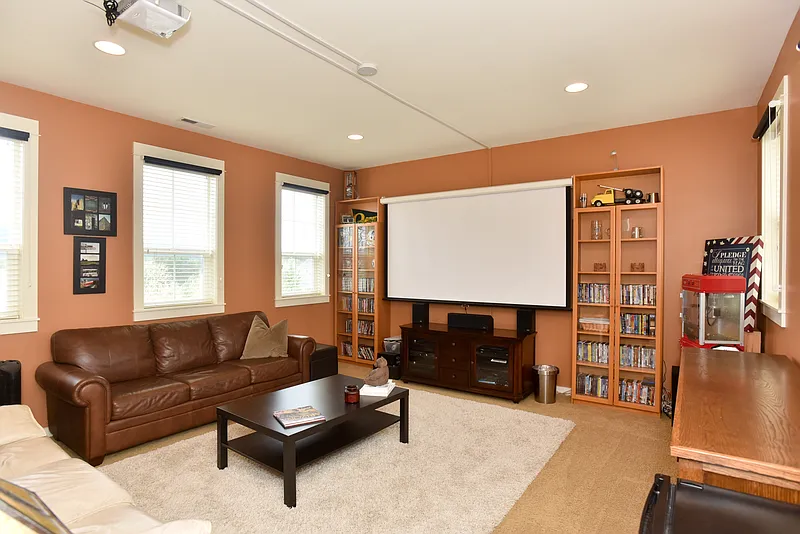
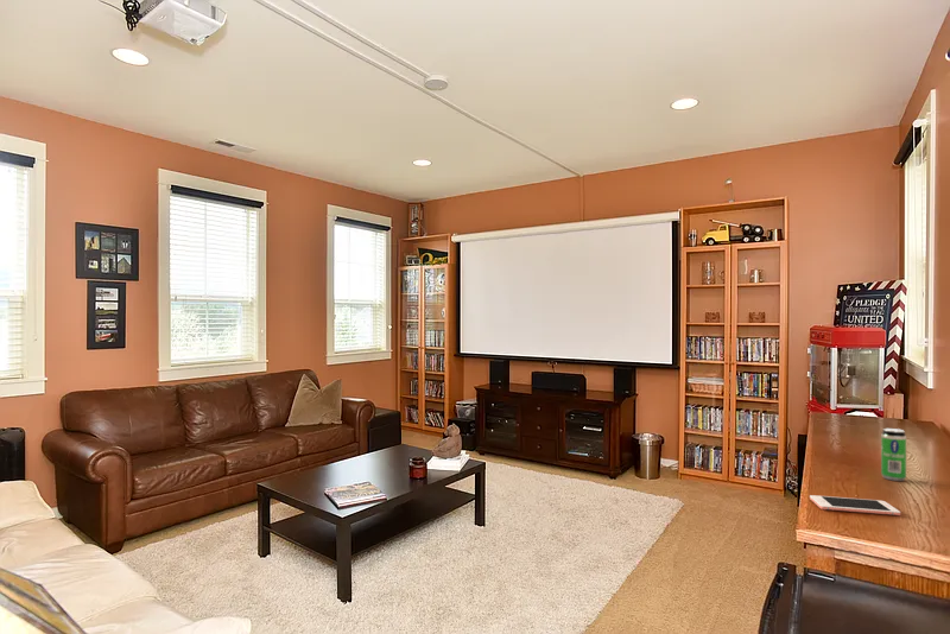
+ beverage can [880,427,907,482]
+ cell phone [809,494,901,516]
